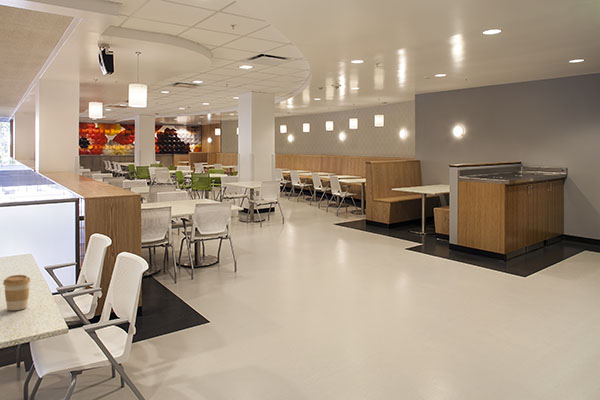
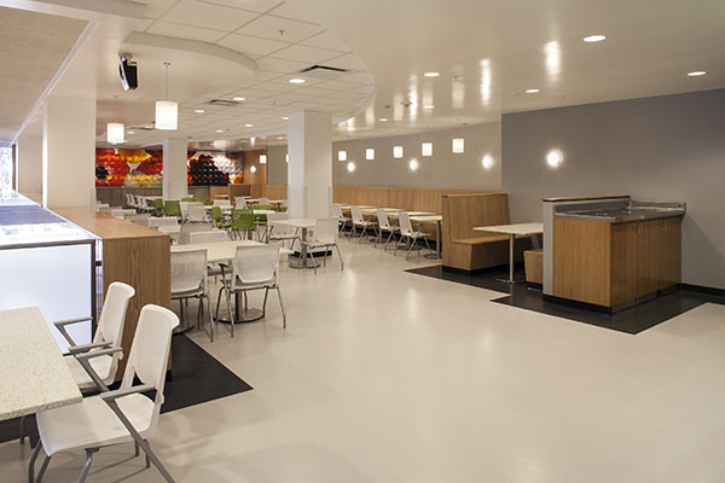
- coffee cup [2,274,31,311]
